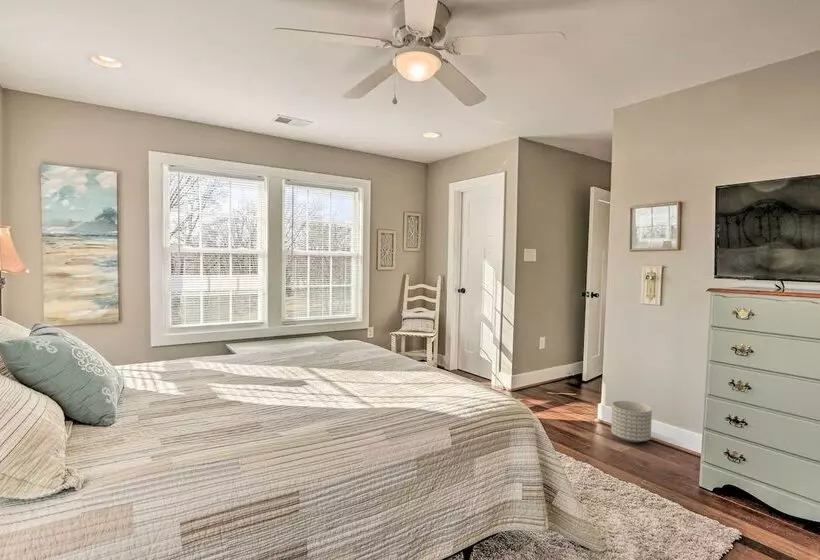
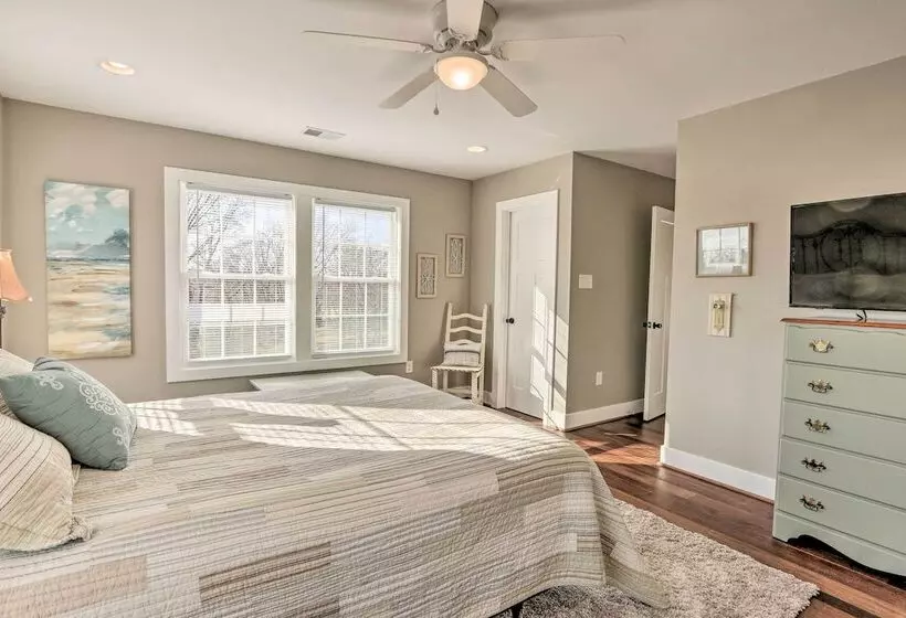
- planter [610,400,653,444]
